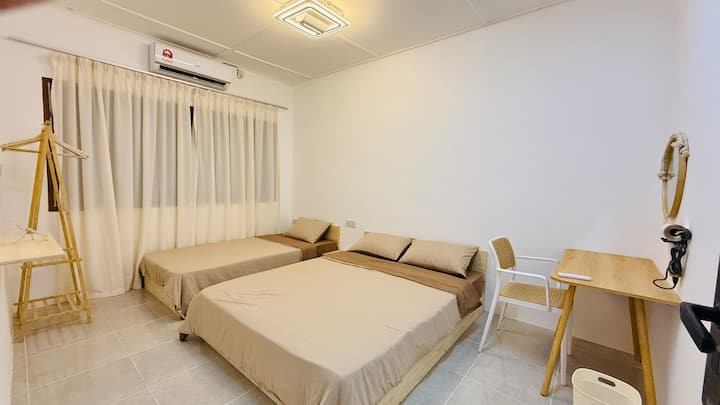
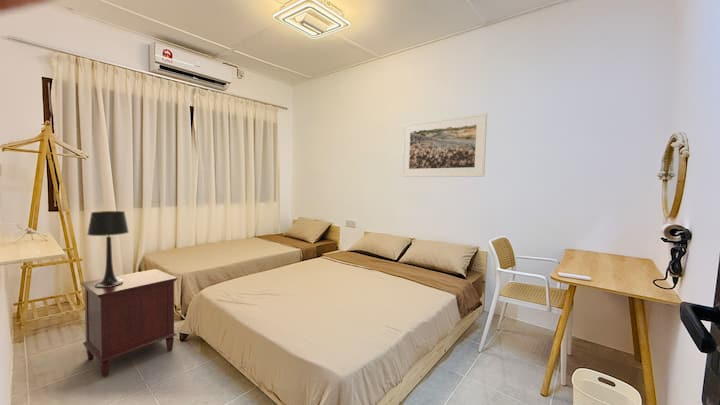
+ table lamp [86,210,130,287]
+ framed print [401,112,488,178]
+ nightstand [79,268,178,378]
